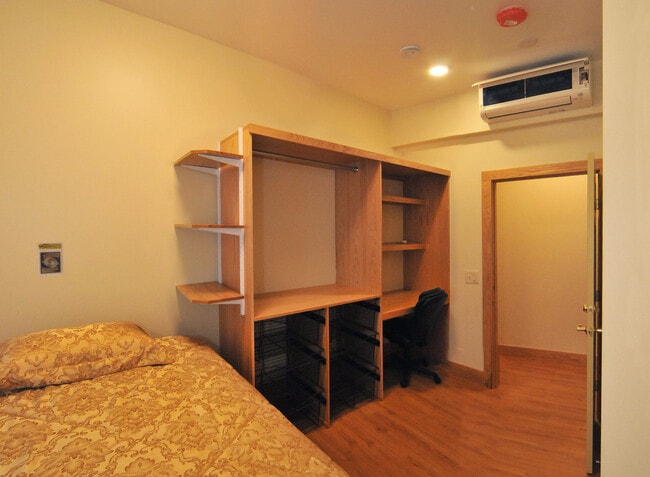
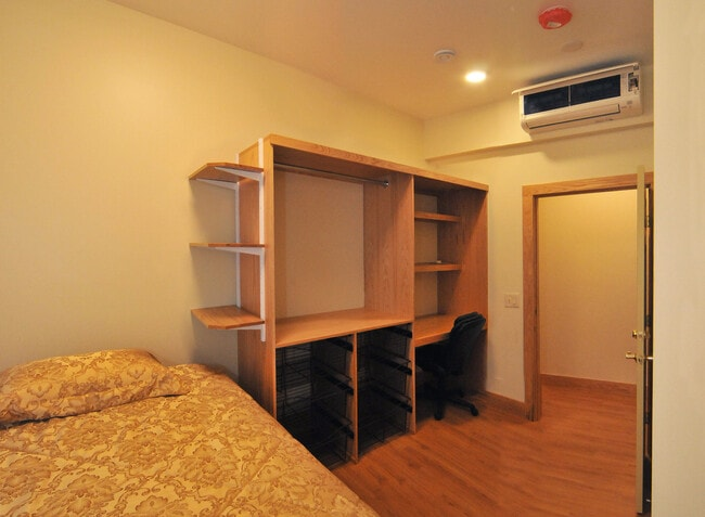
- trading card display case [36,241,65,278]
